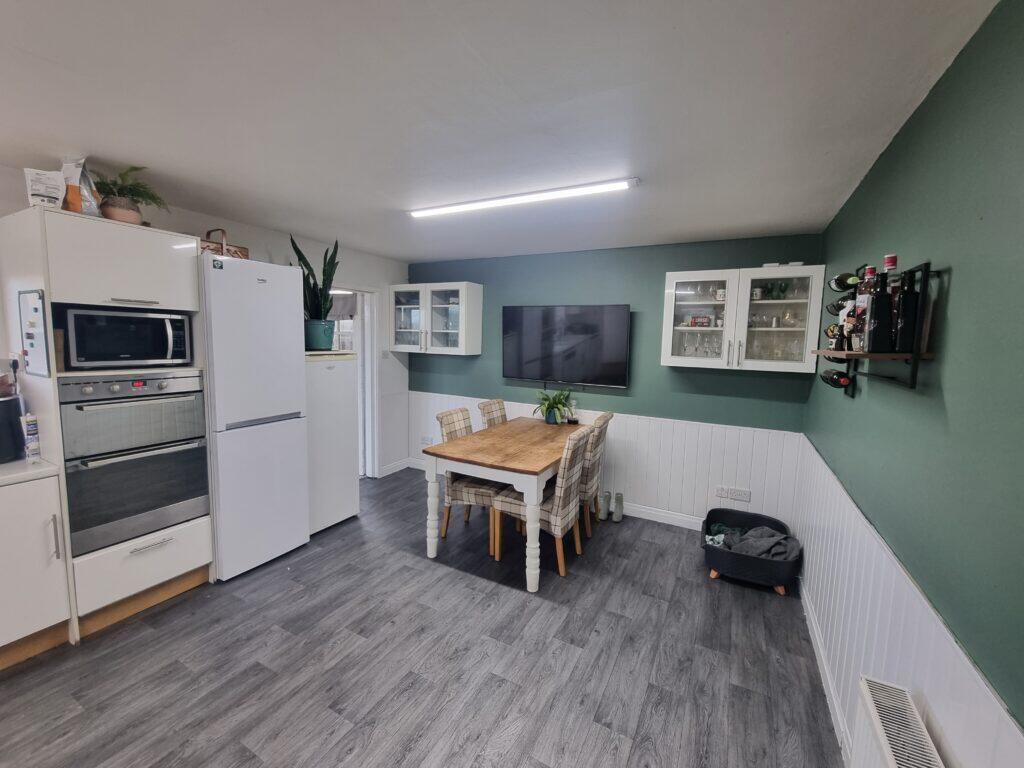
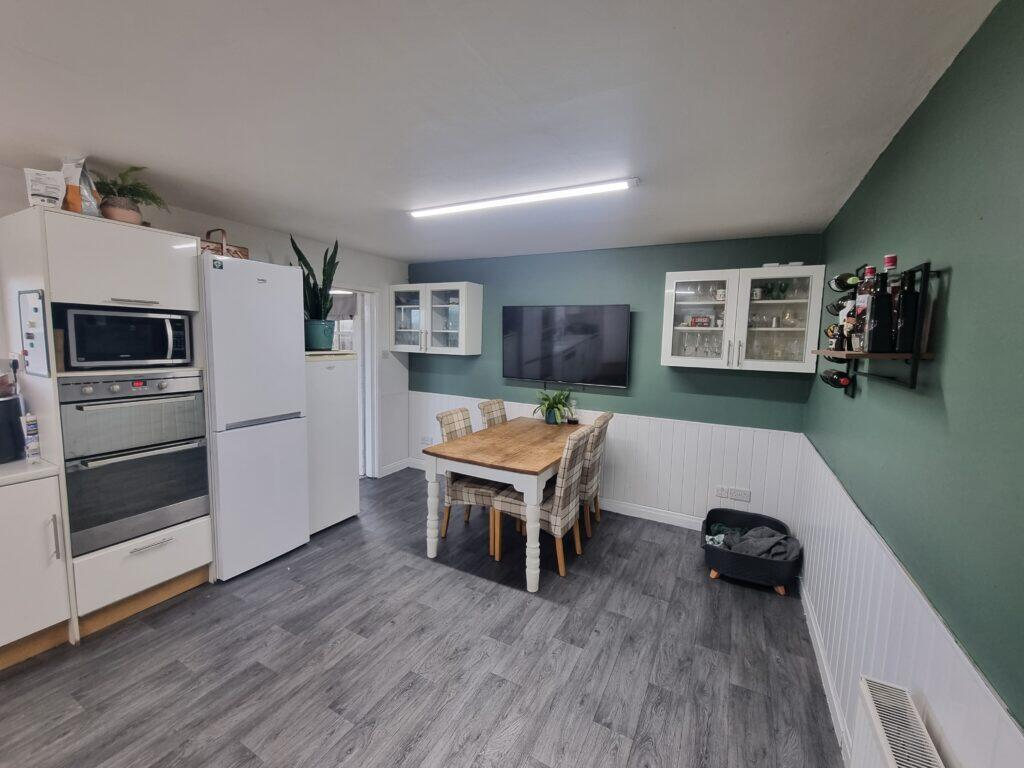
- boots [598,490,625,523]
